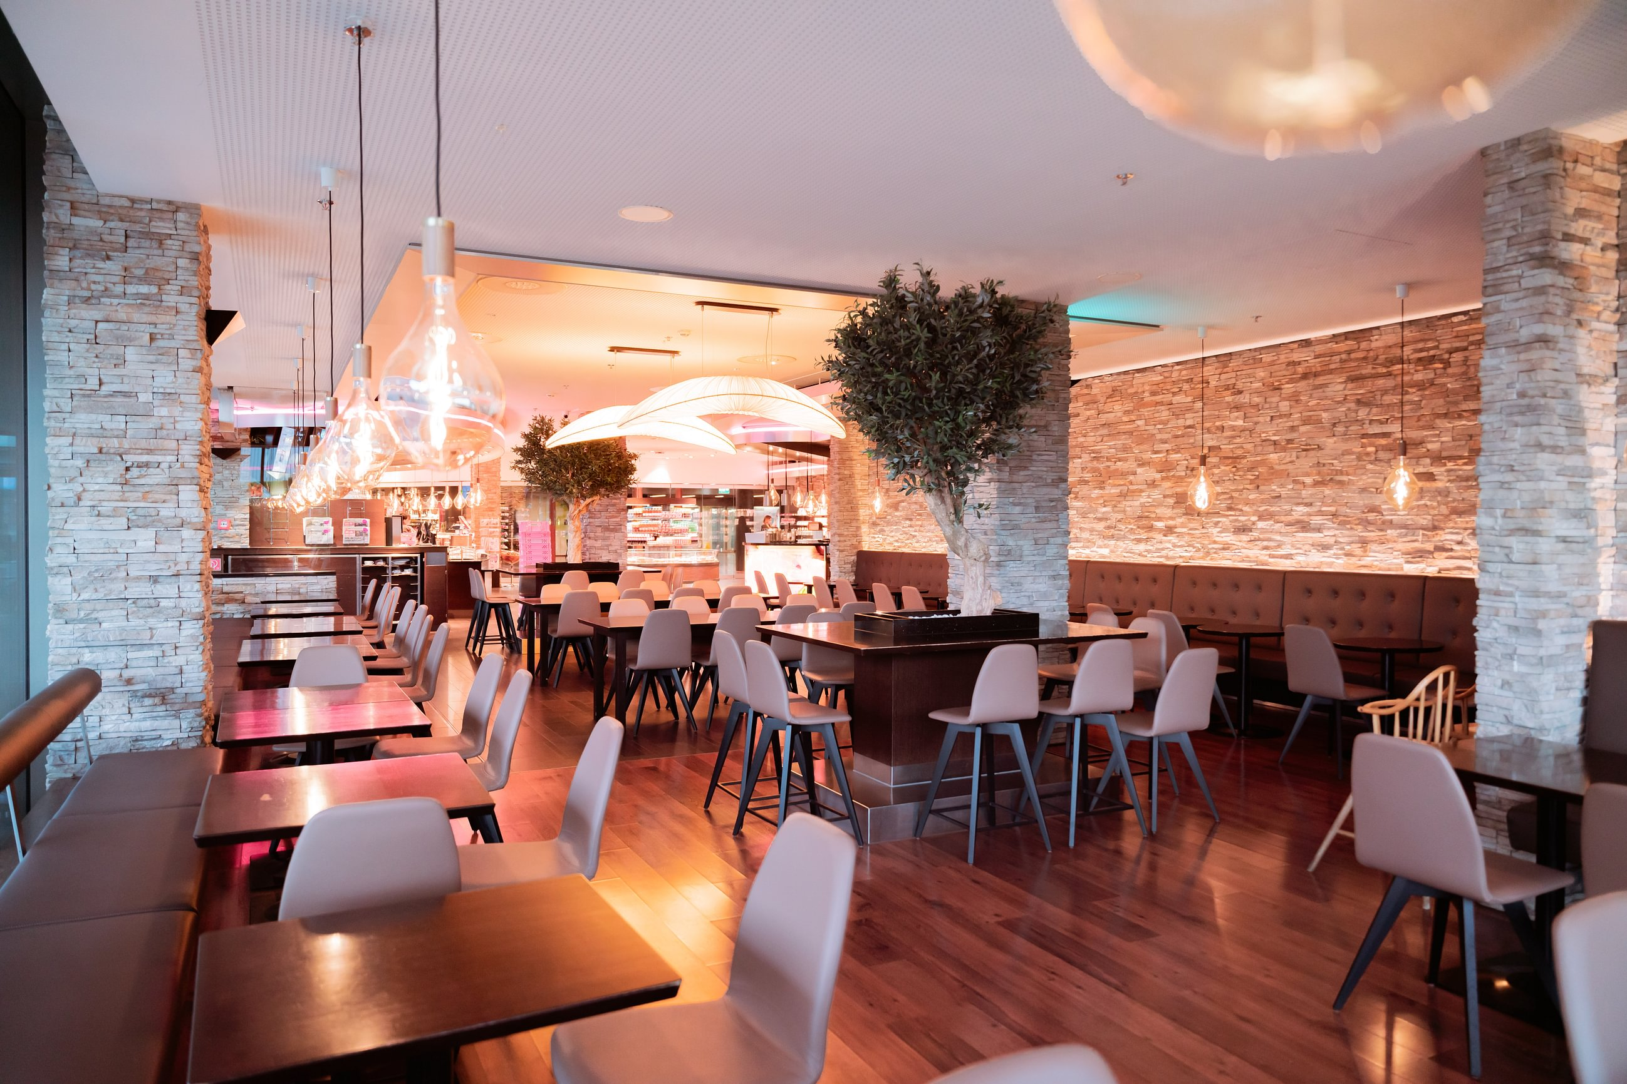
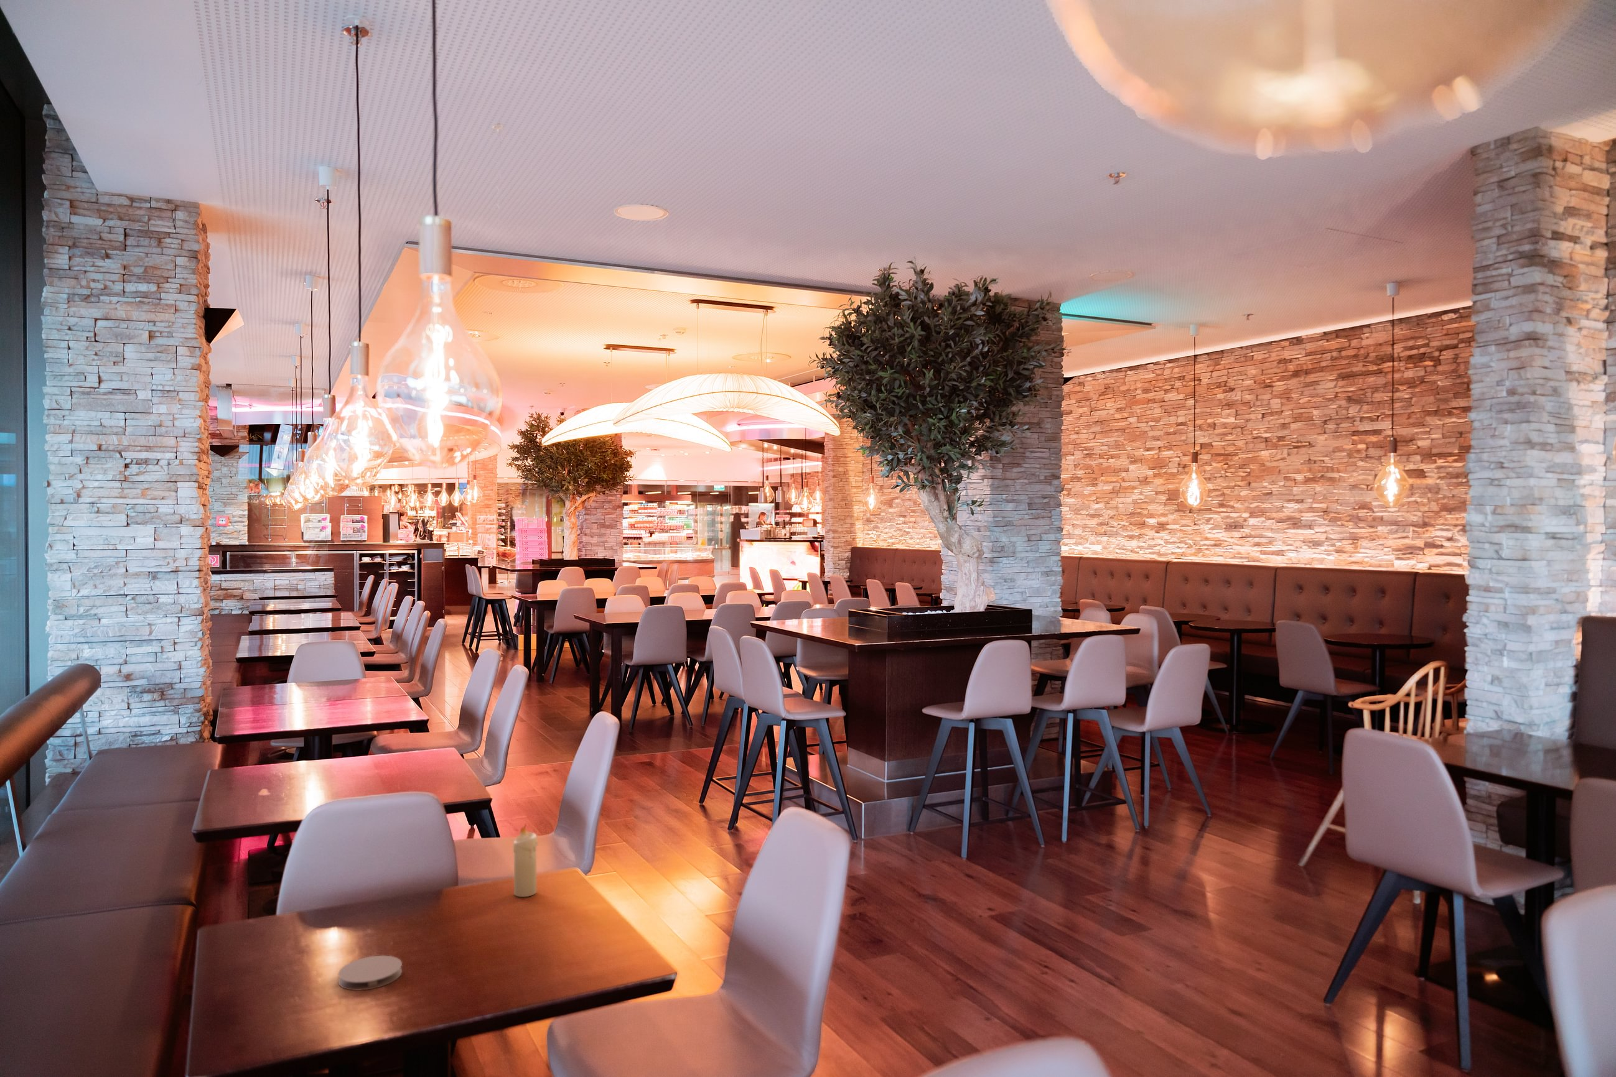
+ coaster [337,956,403,992]
+ candle [512,822,539,897]
